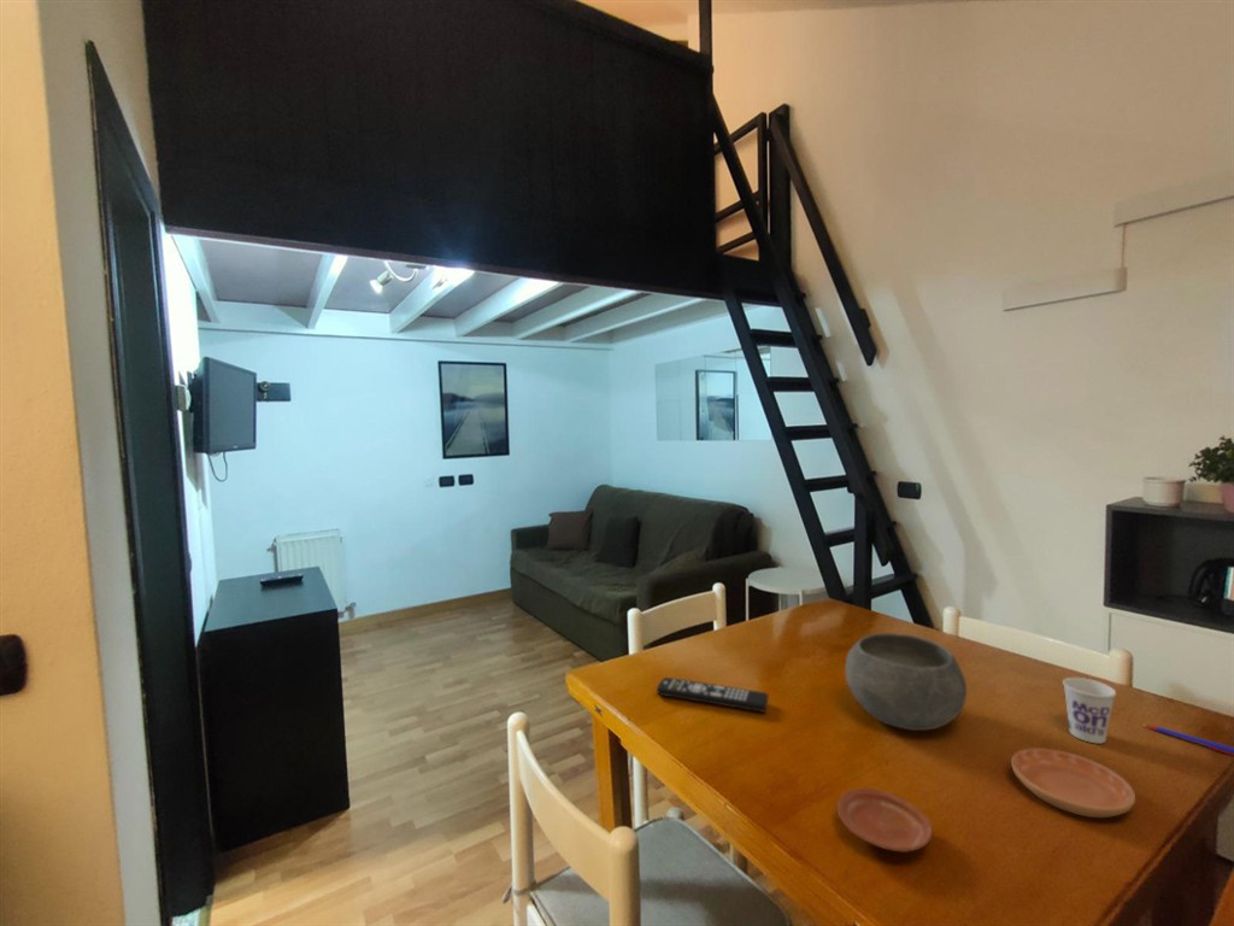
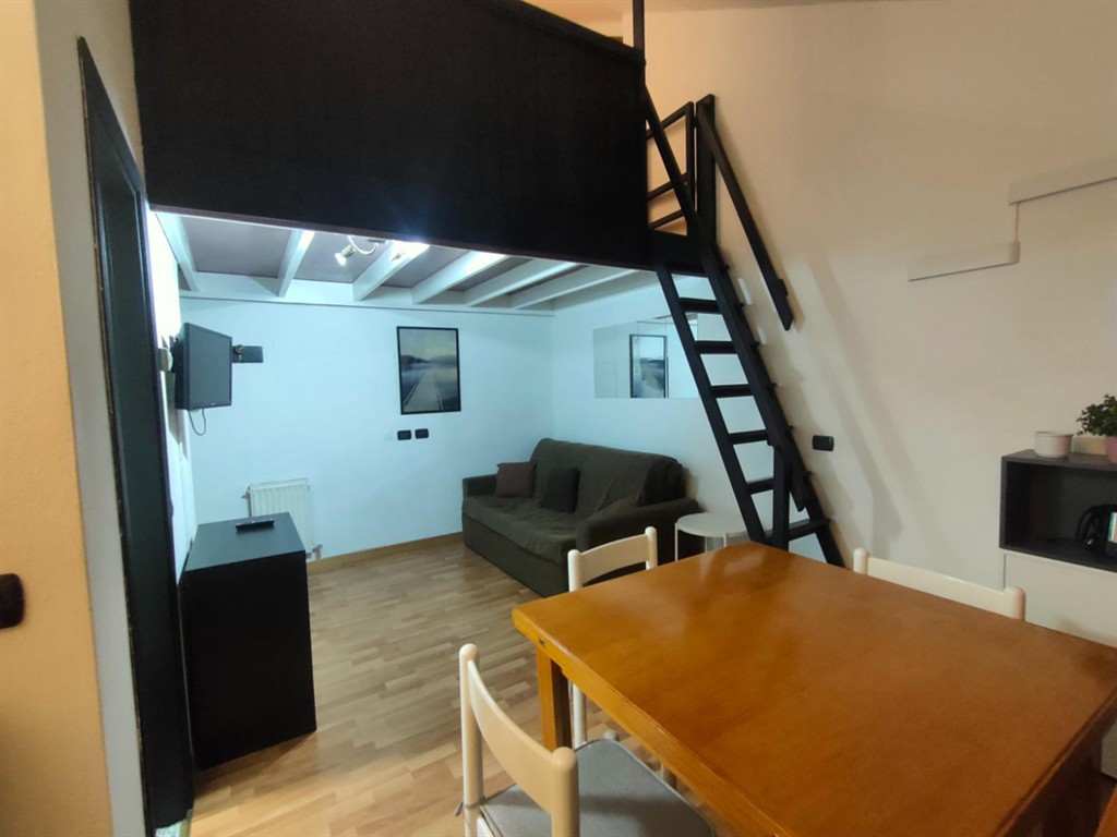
- saucer [1010,748,1136,819]
- pen [1142,723,1234,756]
- plate [836,787,934,854]
- bowl [844,632,968,732]
- remote control [656,676,770,714]
- cup [1062,676,1117,745]
